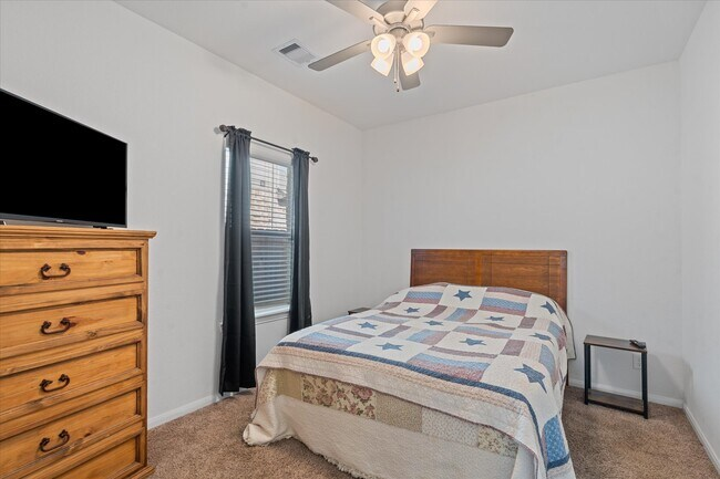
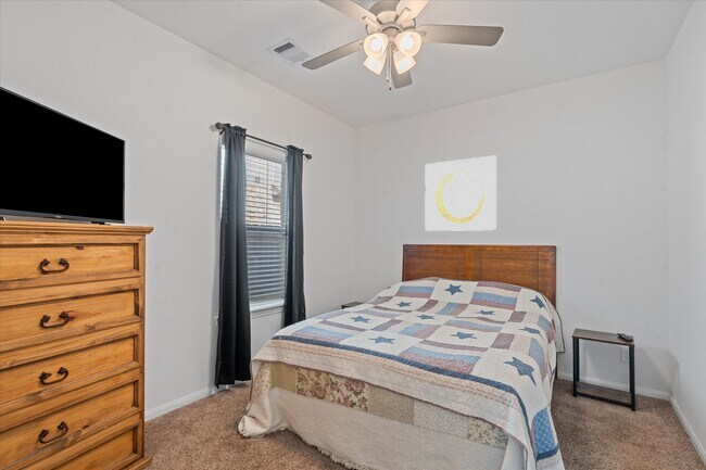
+ wall art [425,154,497,232]
